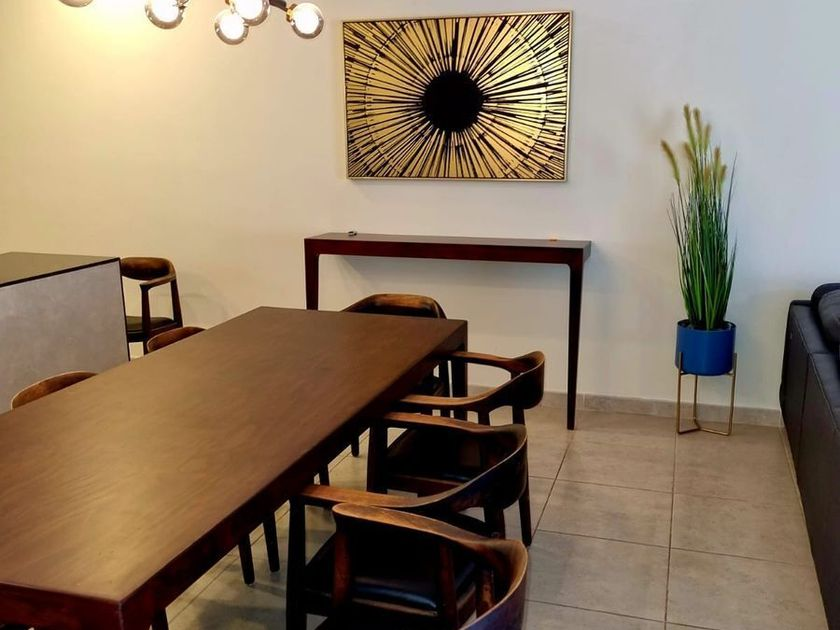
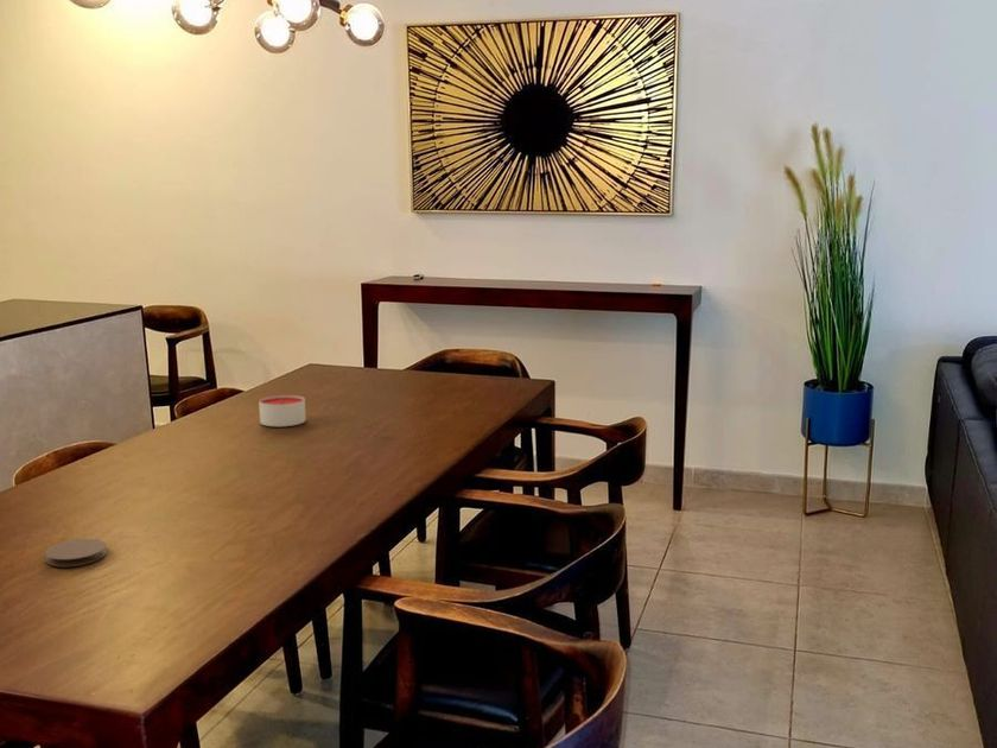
+ candle [258,394,307,427]
+ coaster [44,538,108,568]
